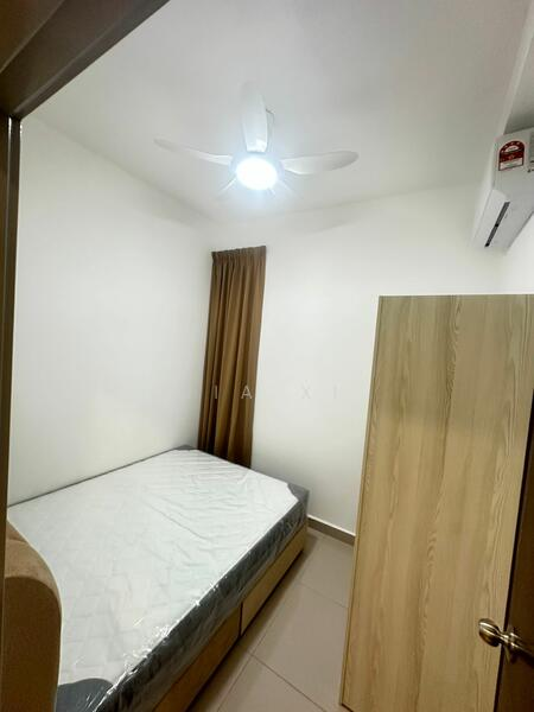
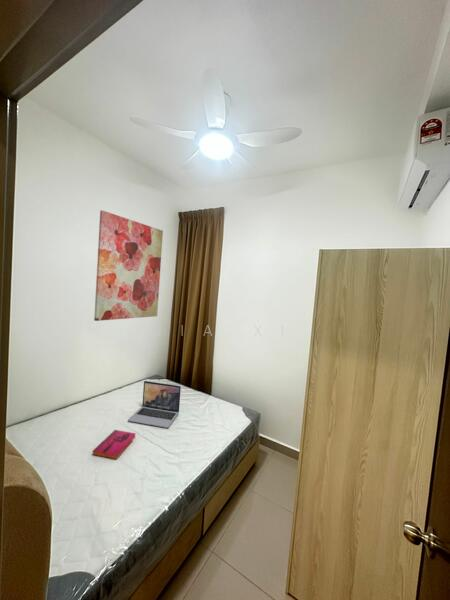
+ laptop [127,380,182,429]
+ hardback book [92,429,137,460]
+ wall art [93,209,164,322]
